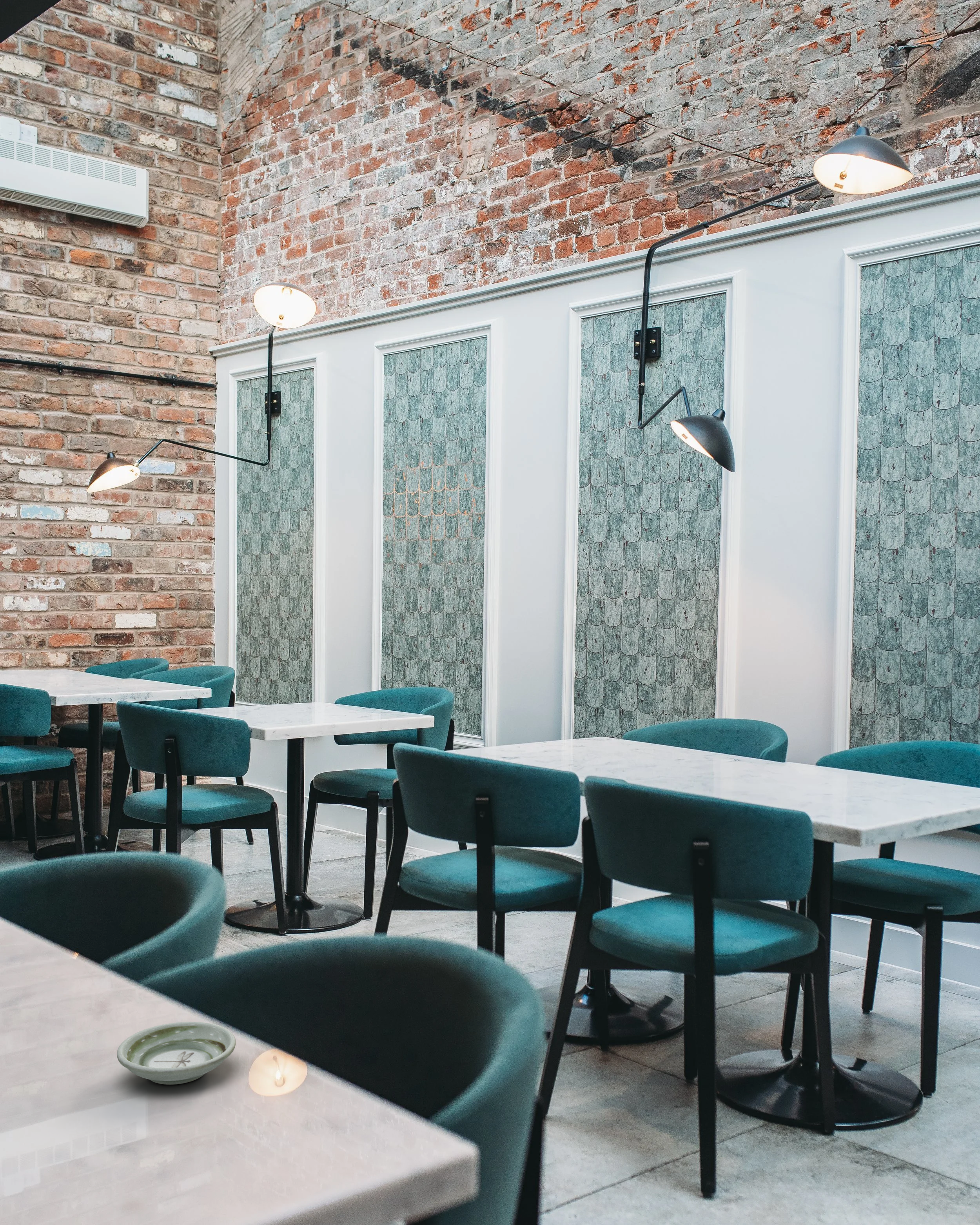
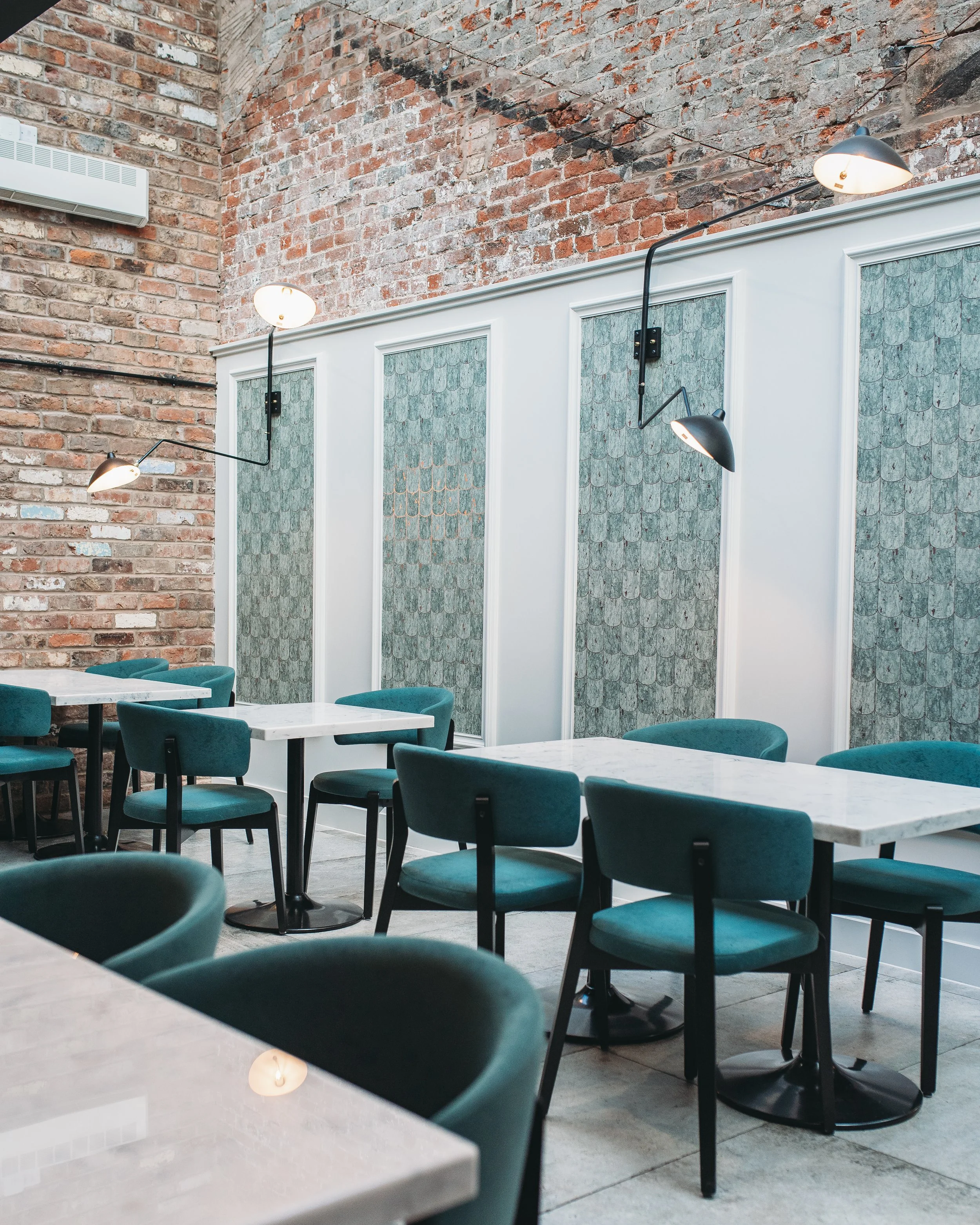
- saucer [116,1021,236,1085]
